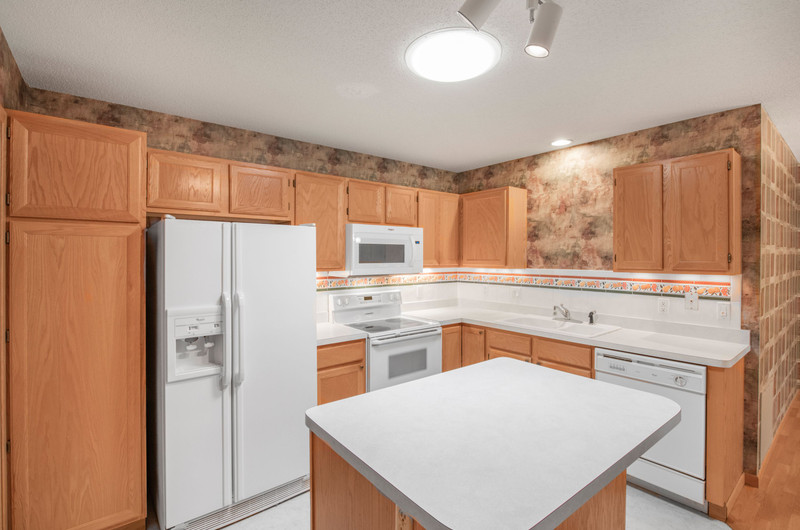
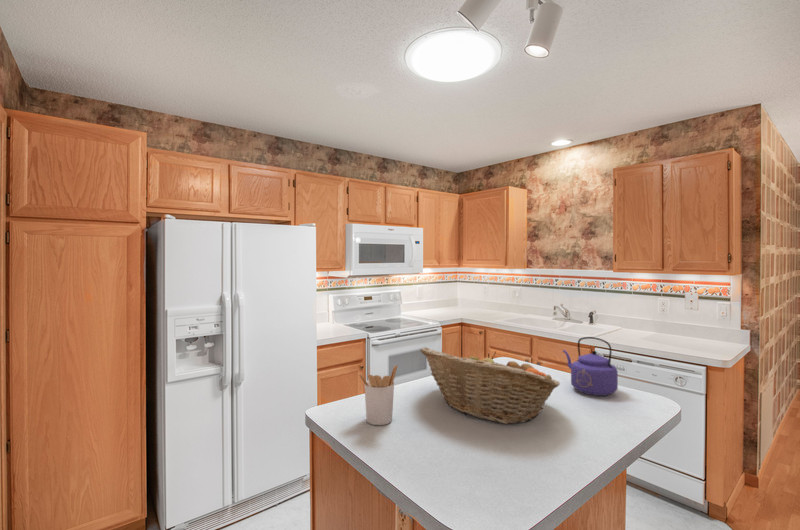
+ utensil holder [357,364,398,426]
+ fruit basket [419,347,561,425]
+ kettle [562,336,619,397]
